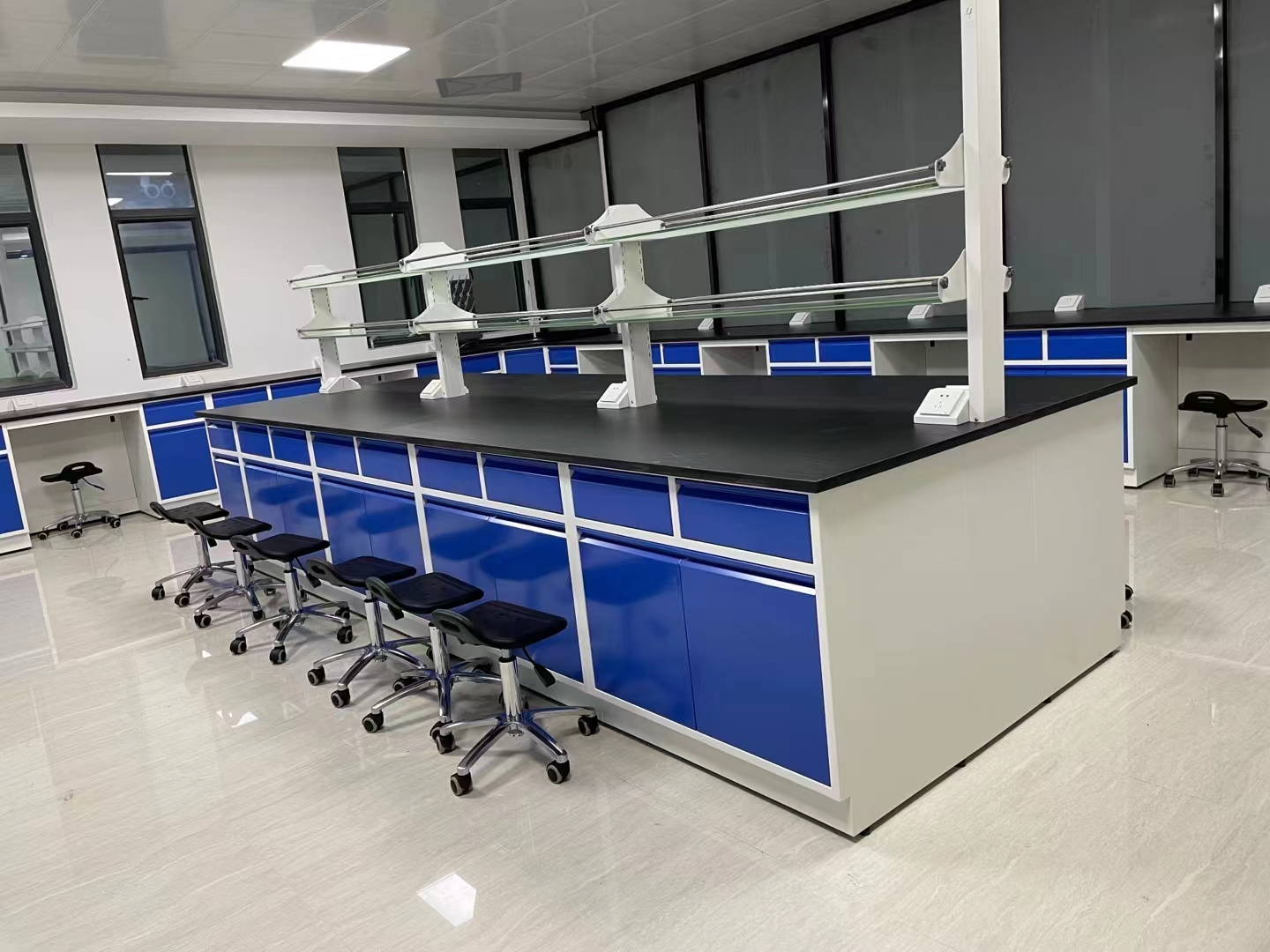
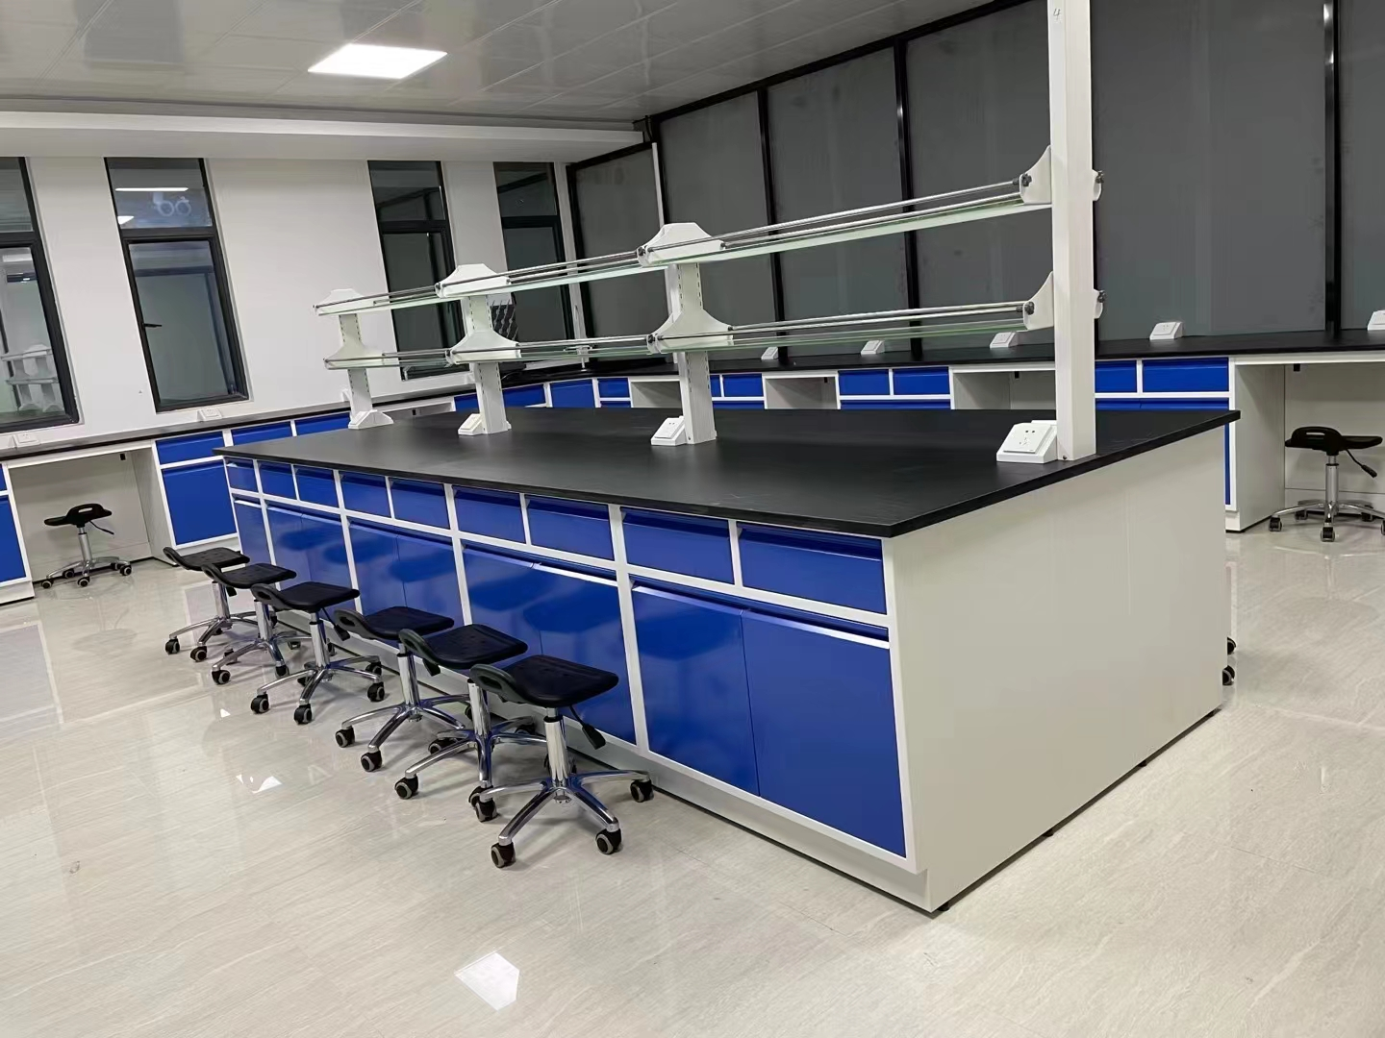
- ceiling vent [435,71,523,99]
